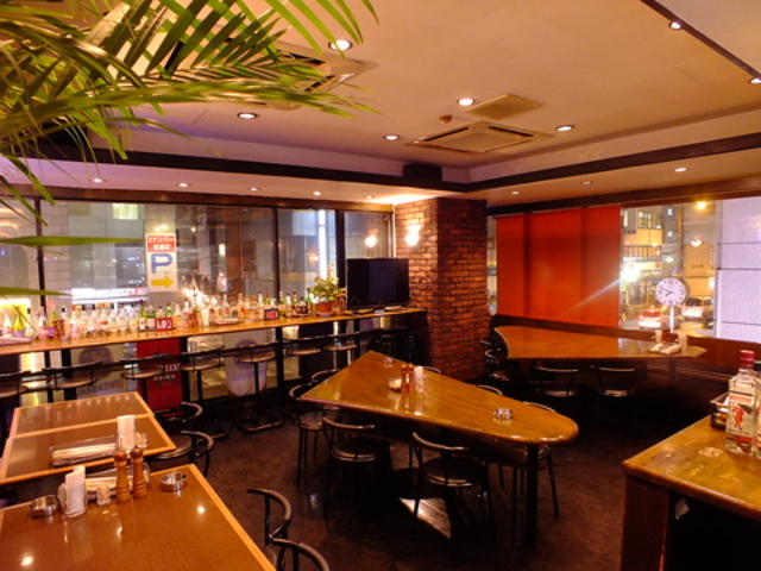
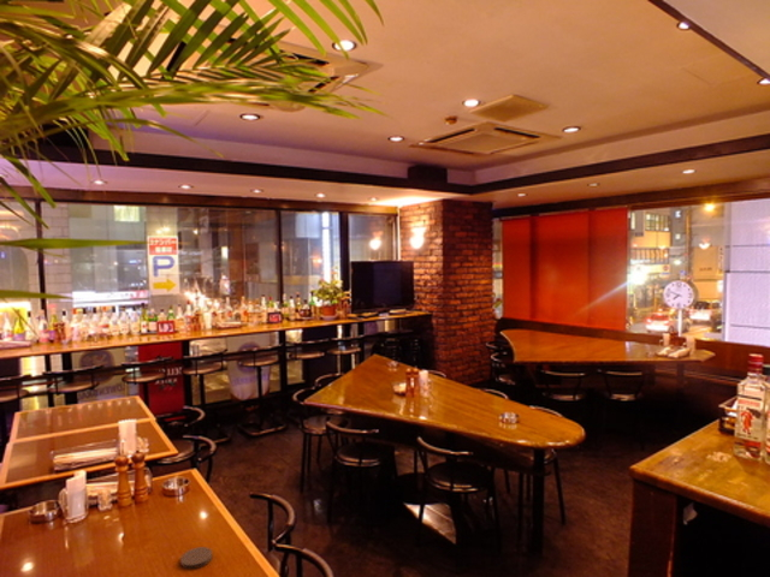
+ coaster [179,546,213,570]
